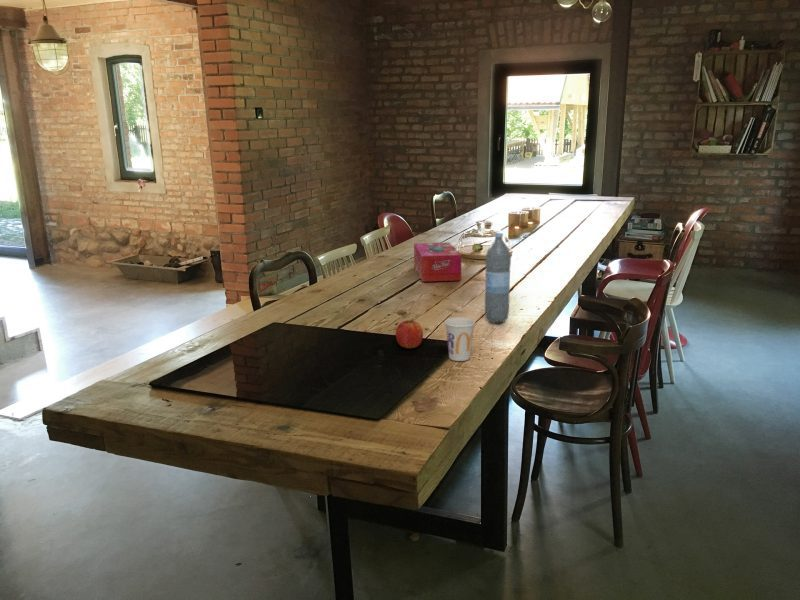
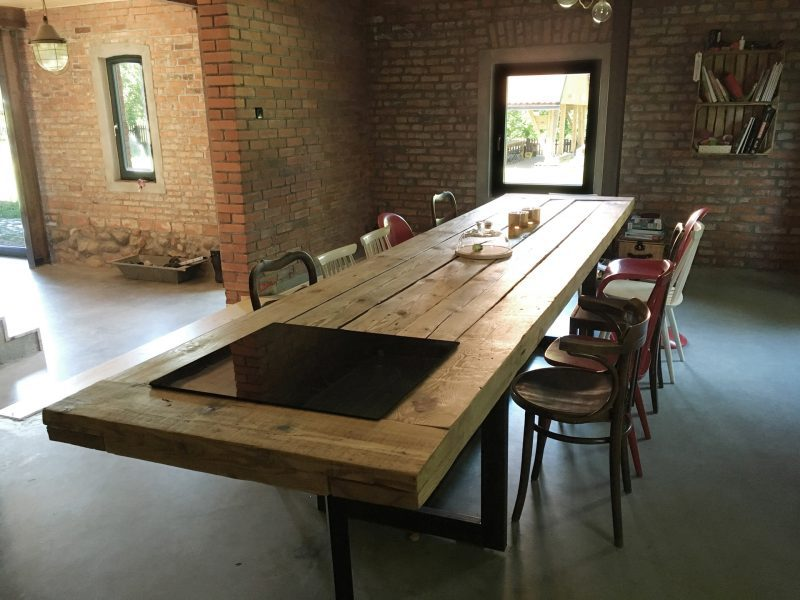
- tissue box [413,242,463,283]
- cup [444,316,476,362]
- fruit [395,318,424,349]
- water bottle [484,231,512,324]
